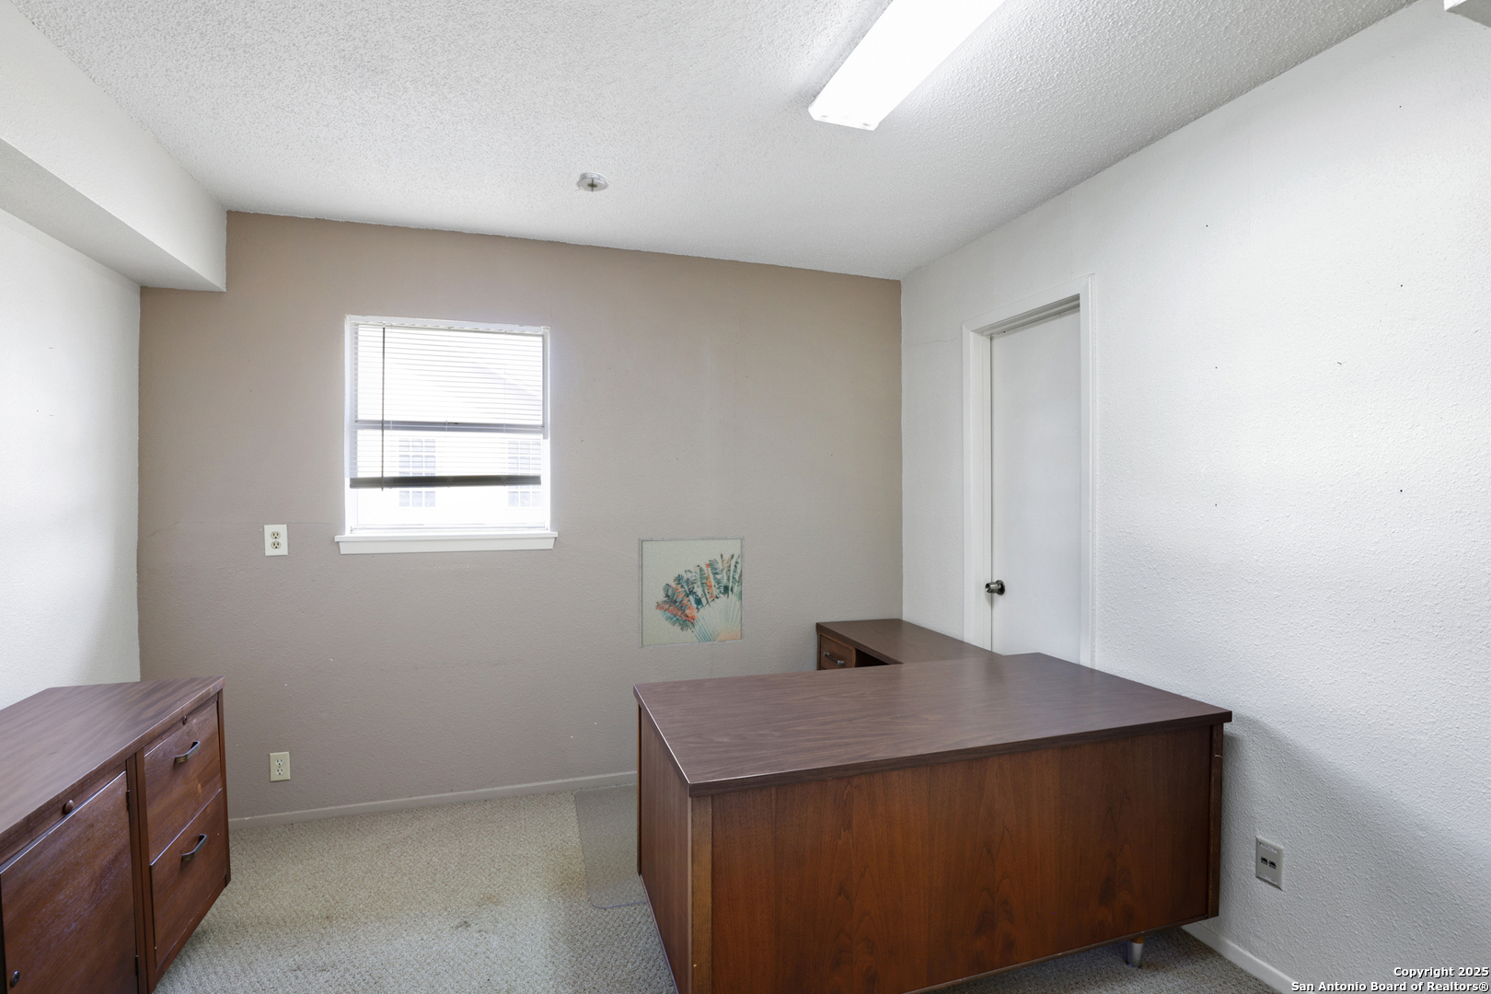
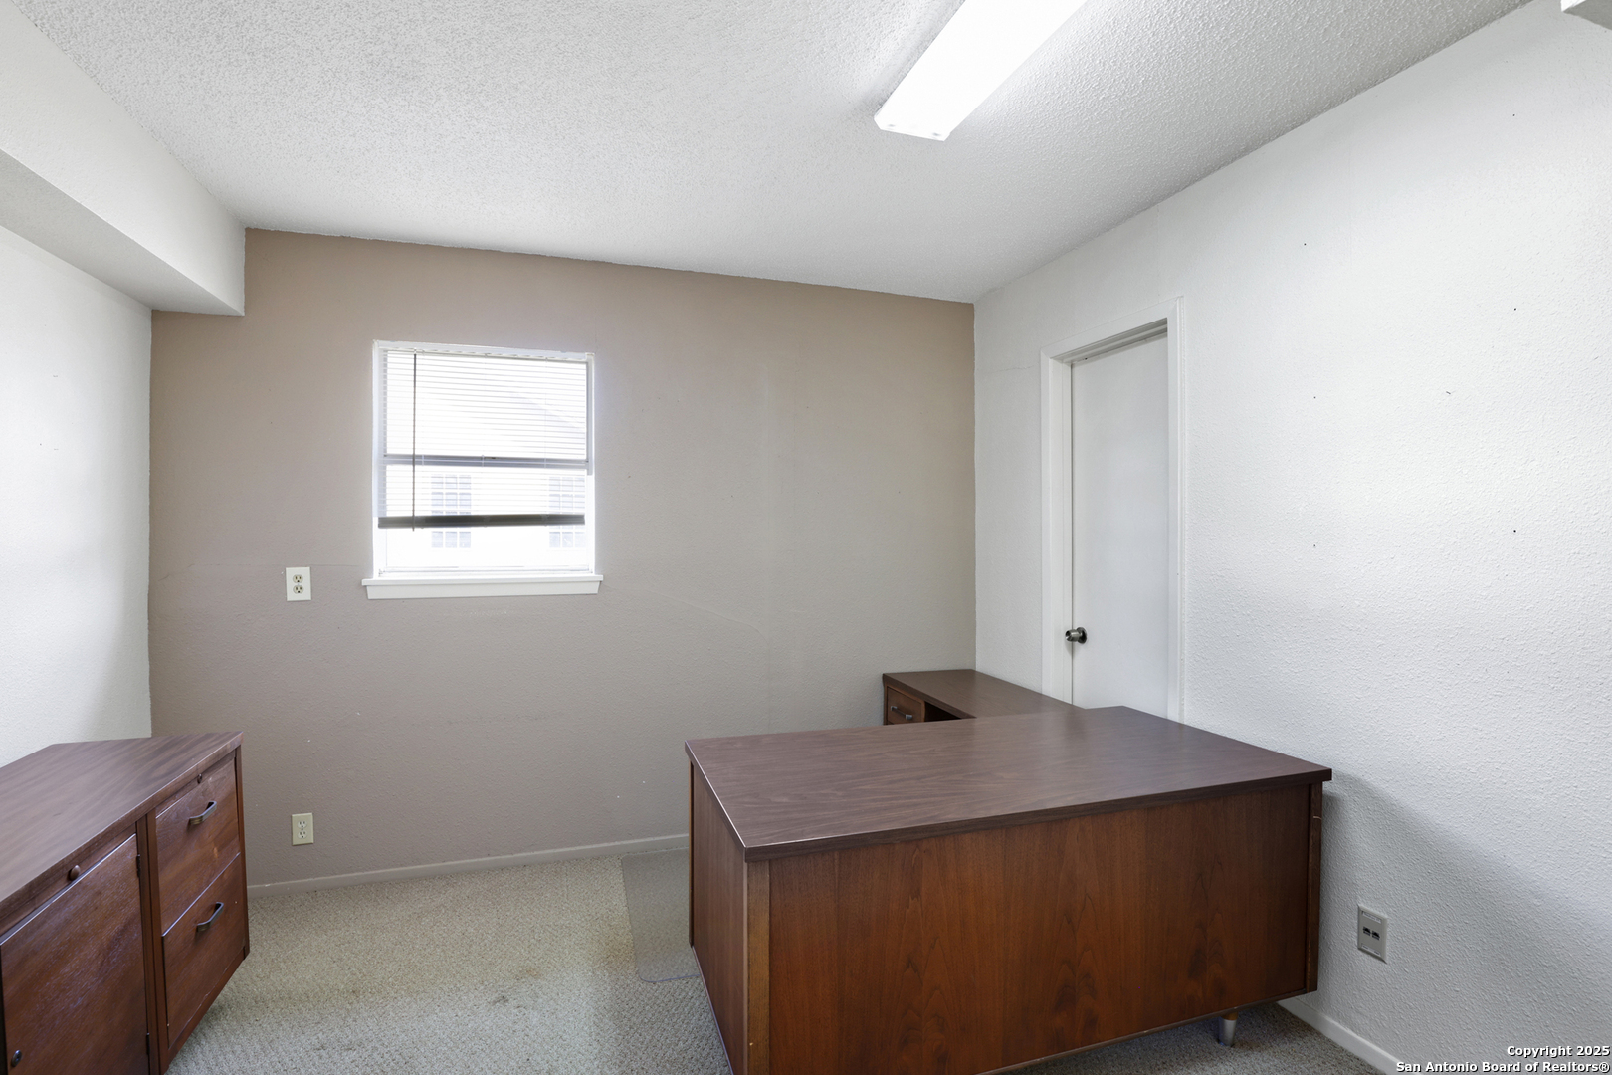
- wall art [637,536,746,649]
- smoke detector [574,171,609,192]
